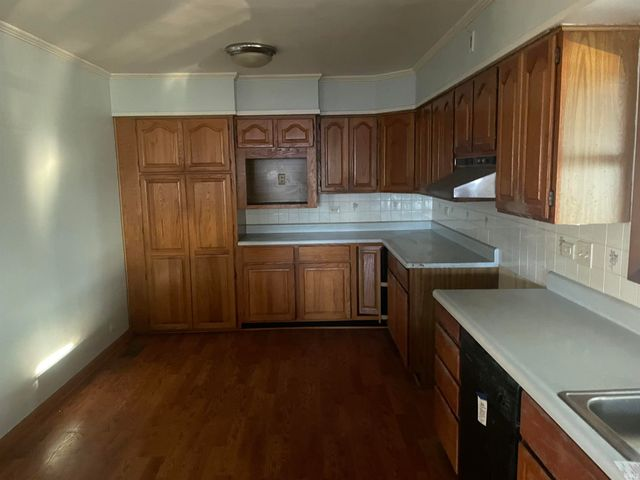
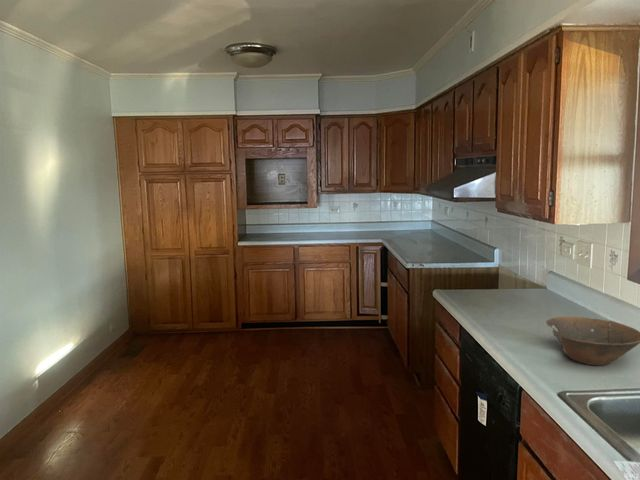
+ bowl [545,316,640,366]
